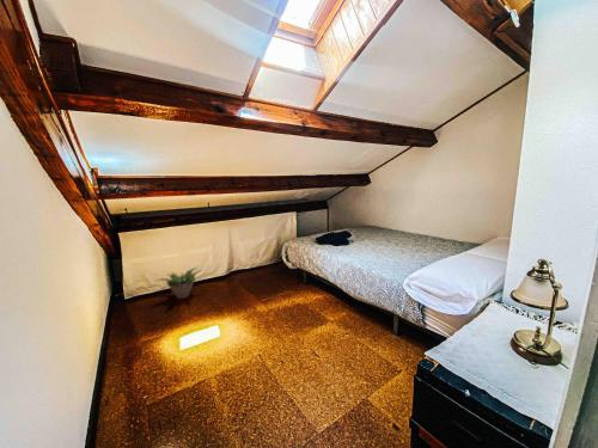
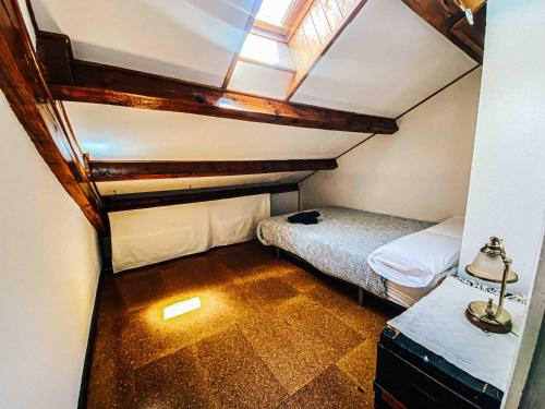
- decorative plant [153,266,203,300]
